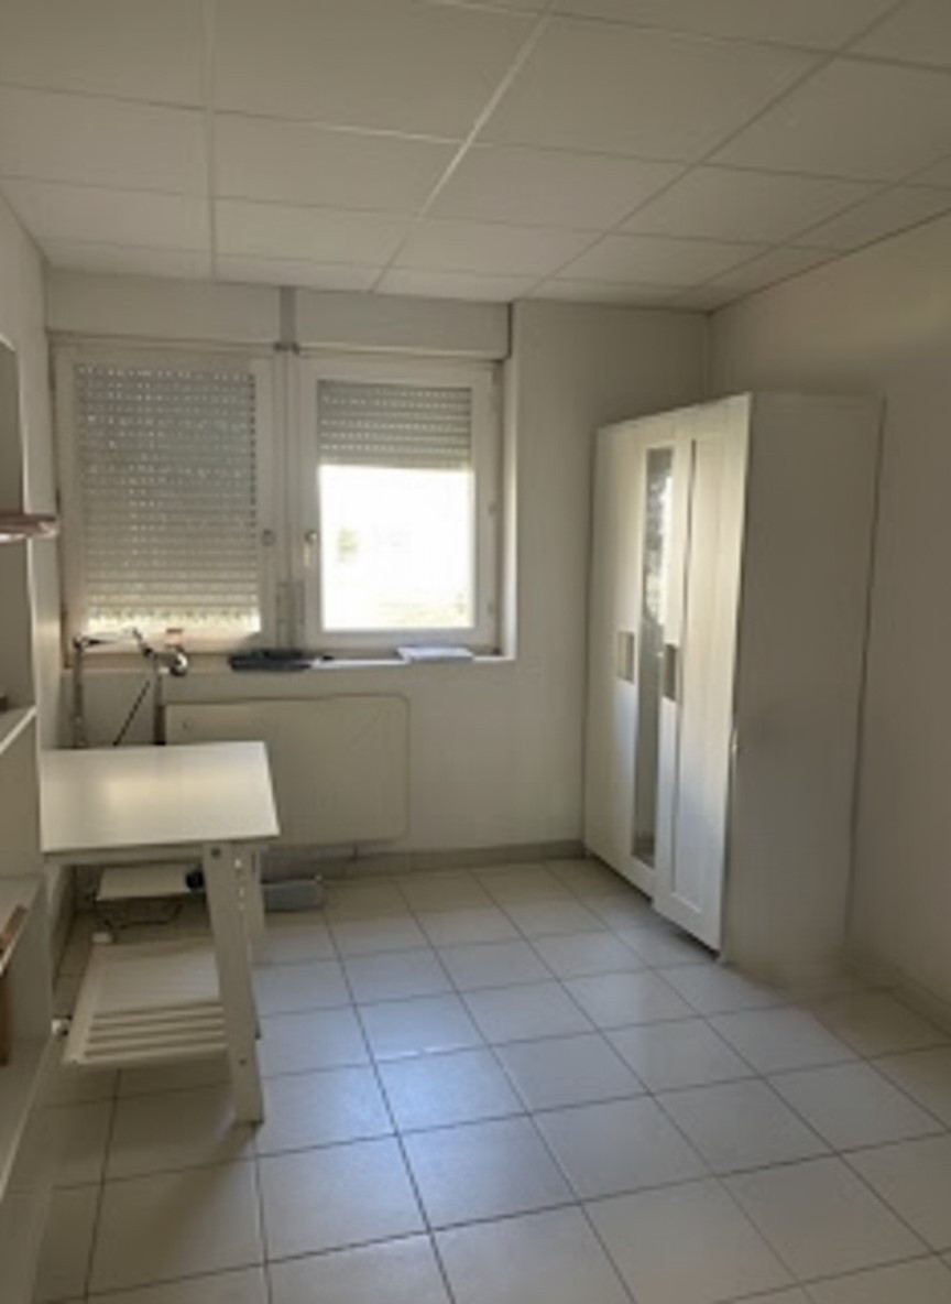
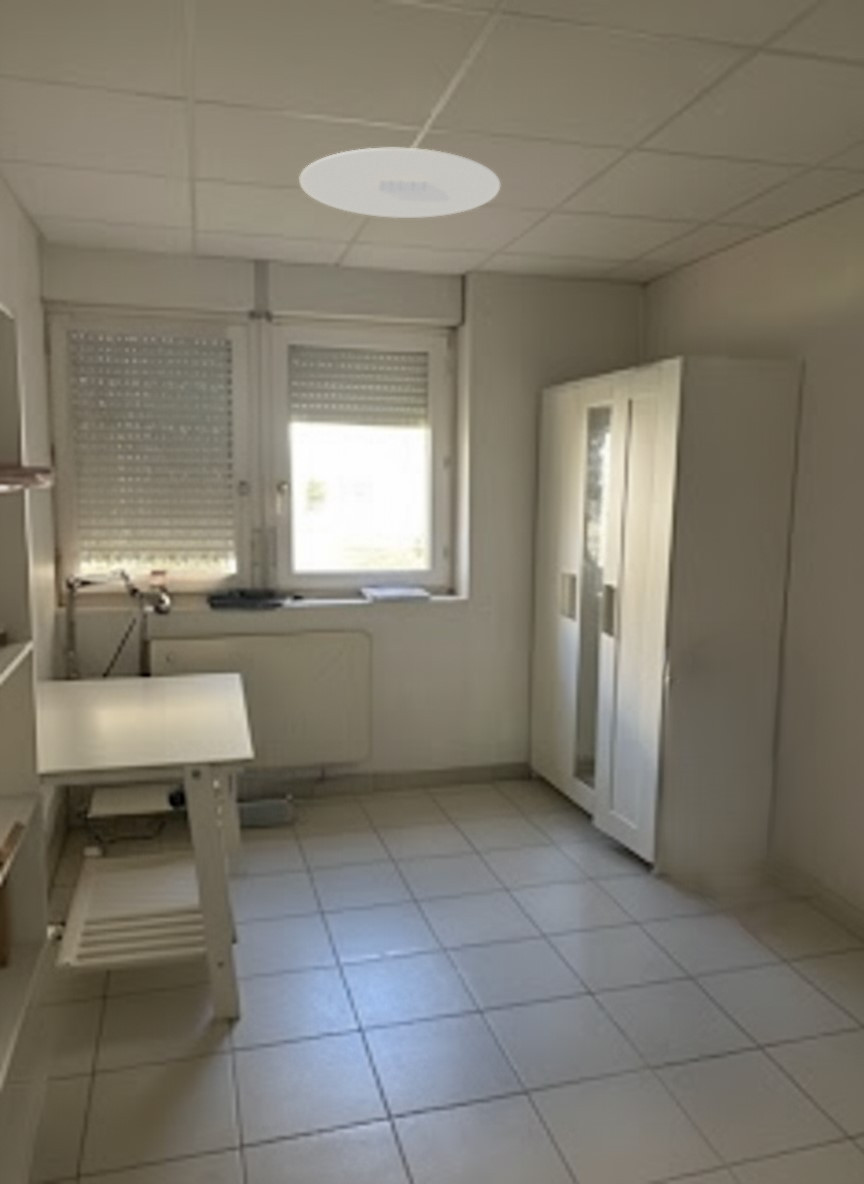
+ ceiling light [298,147,501,219]
